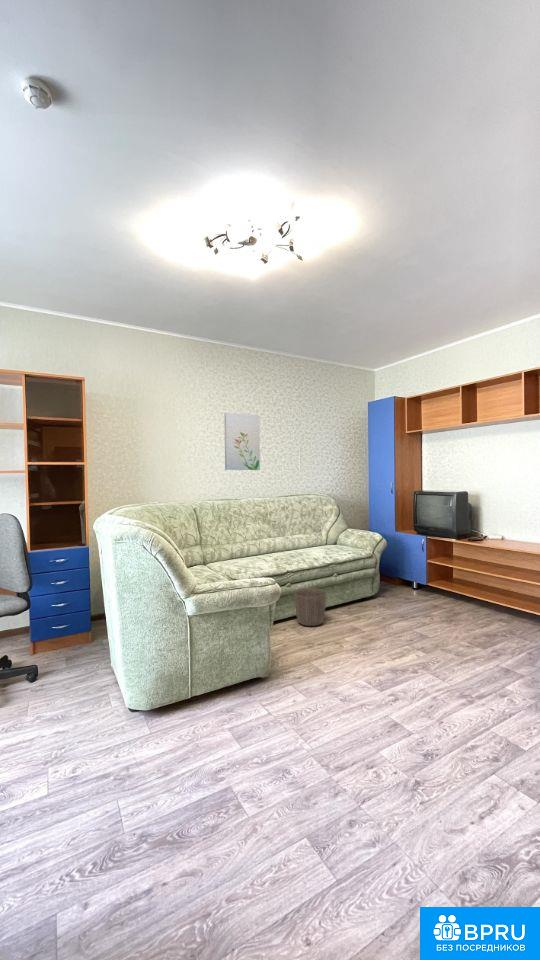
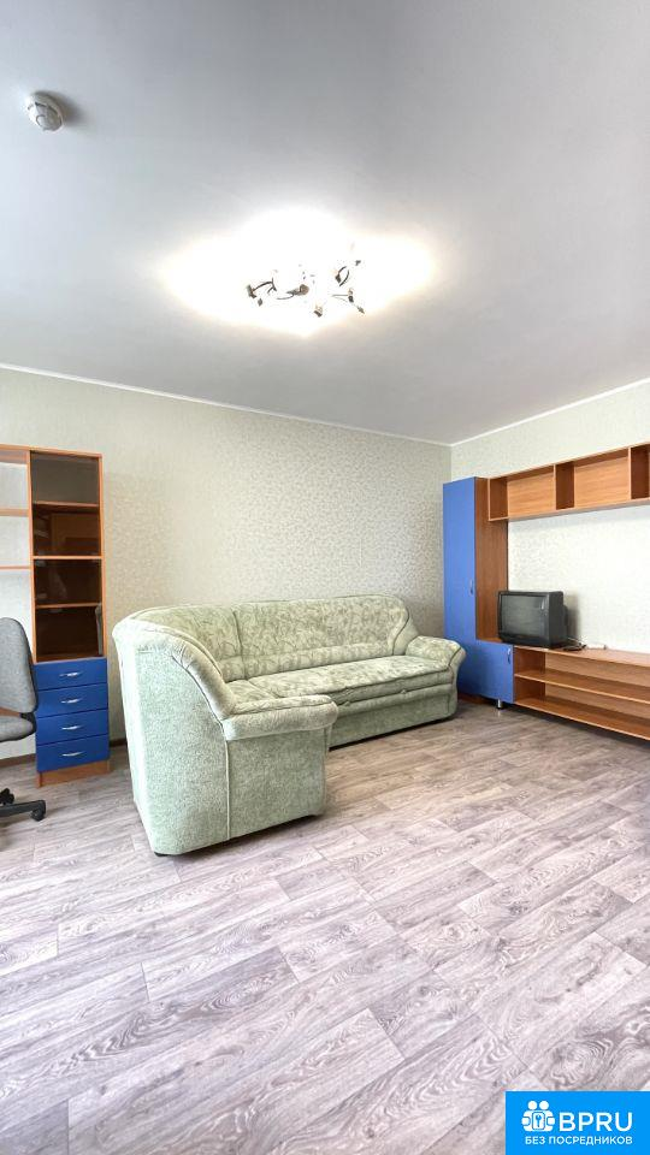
- wall art [223,412,261,471]
- waste basket [293,587,327,627]
